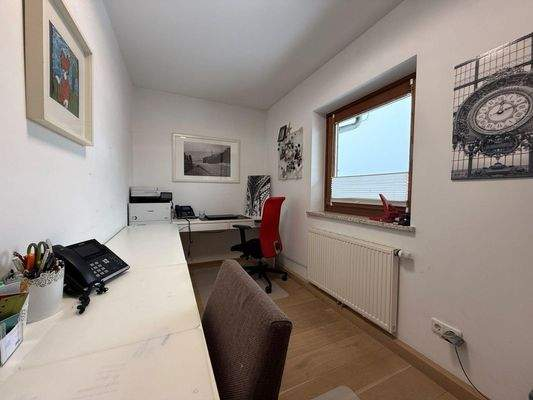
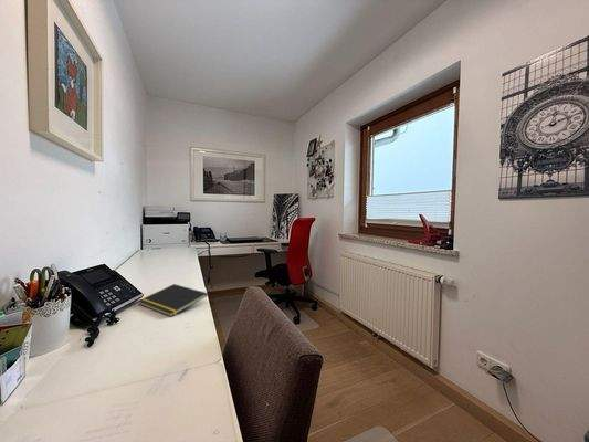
+ notepad [137,283,209,317]
